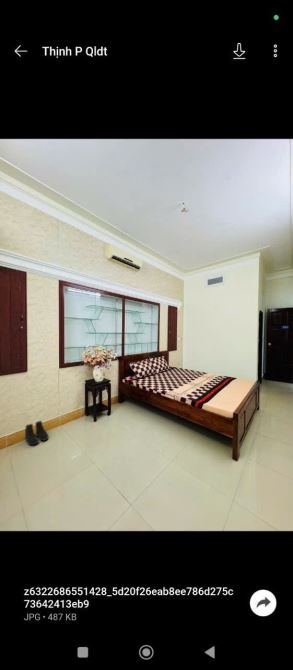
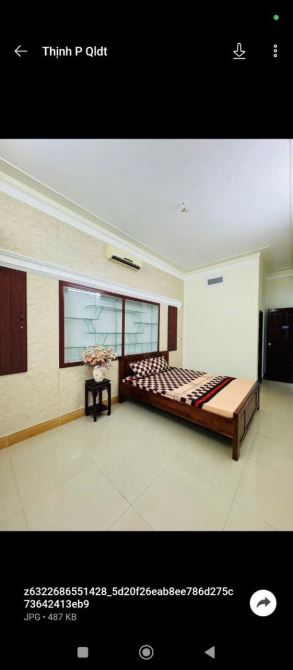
- boots [24,420,49,446]
